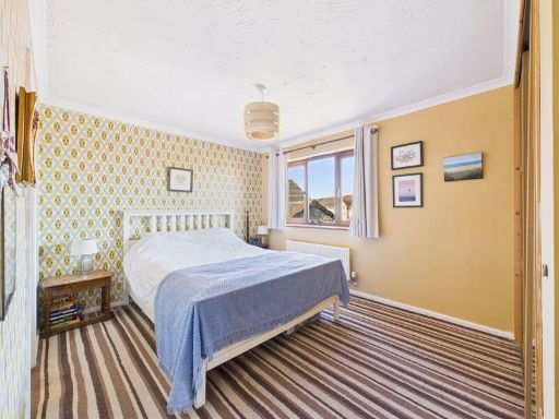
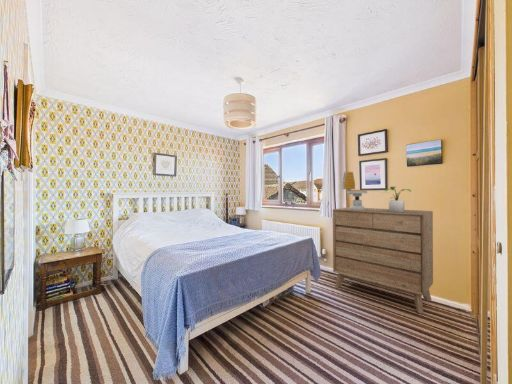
+ chair [341,171,368,210]
+ dresser [332,206,434,315]
+ potted plant [382,186,412,212]
